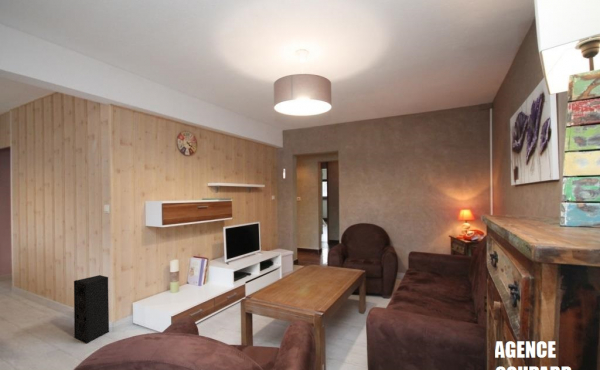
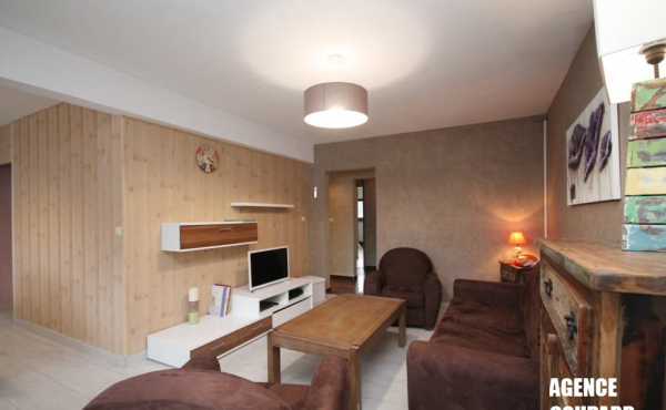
- speaker [73,274,110,345]
